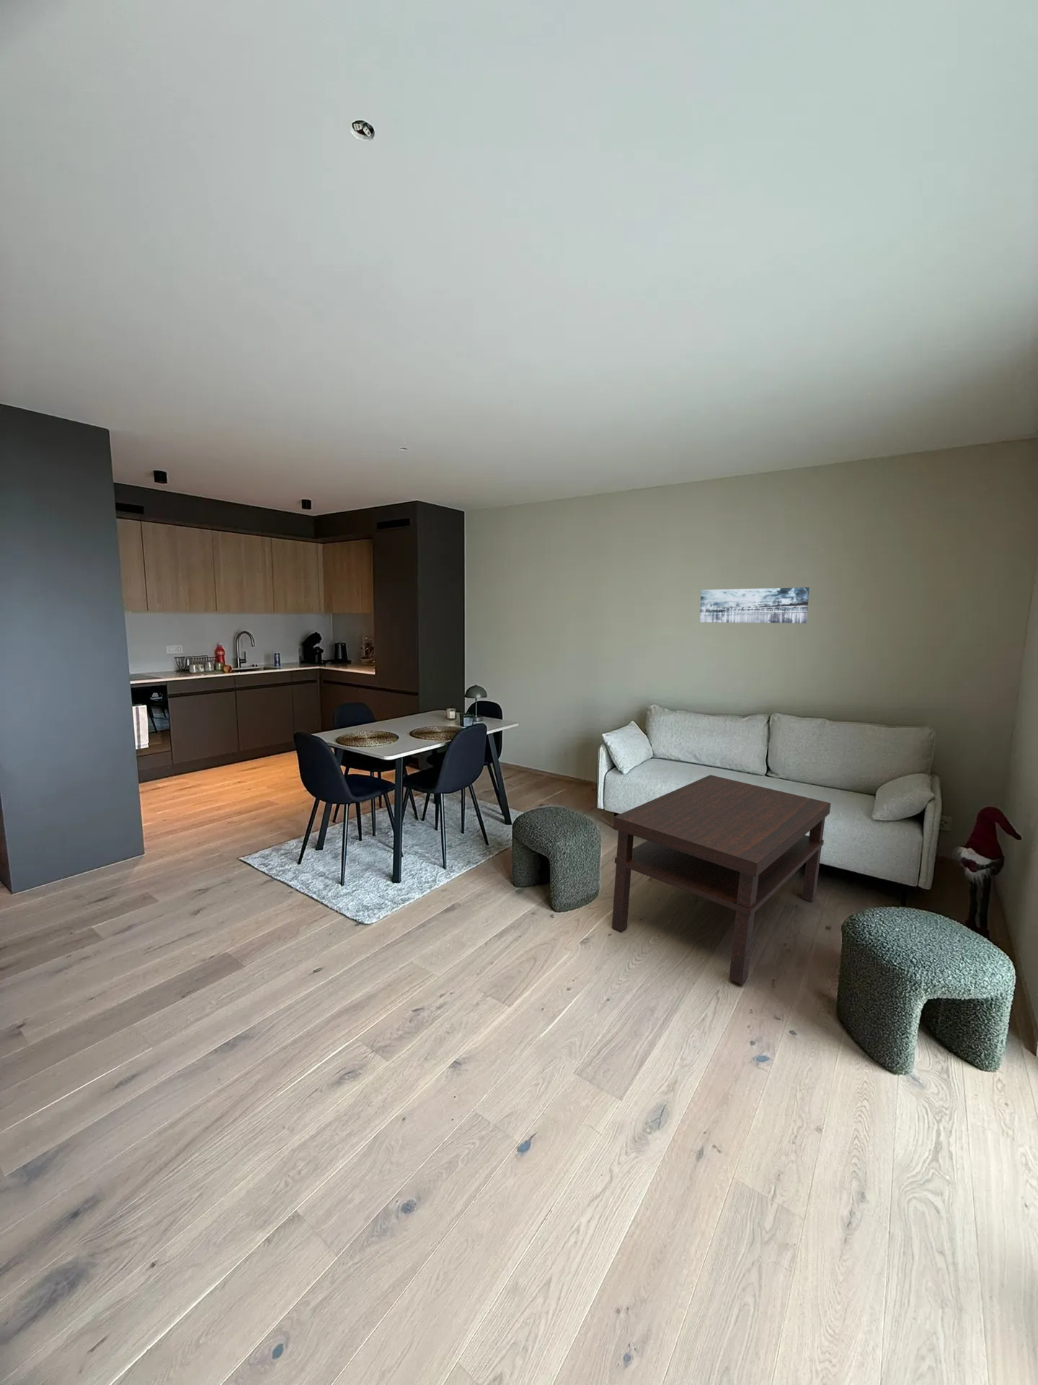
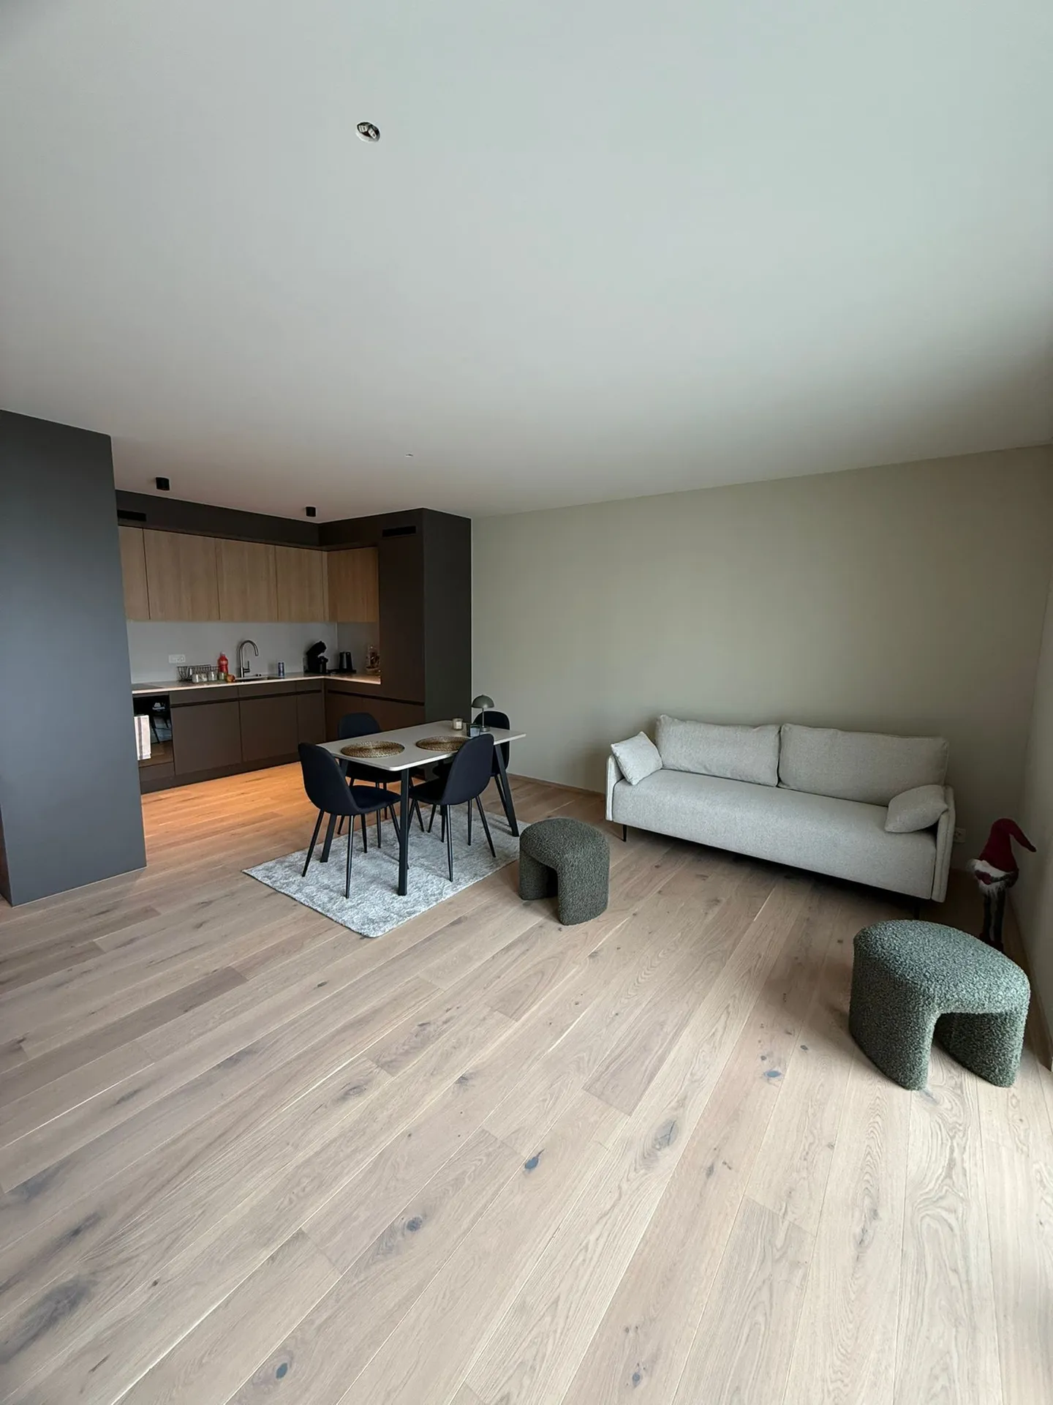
- coffee table [612,774,832,986]
- wall art [699,587,810,624]
